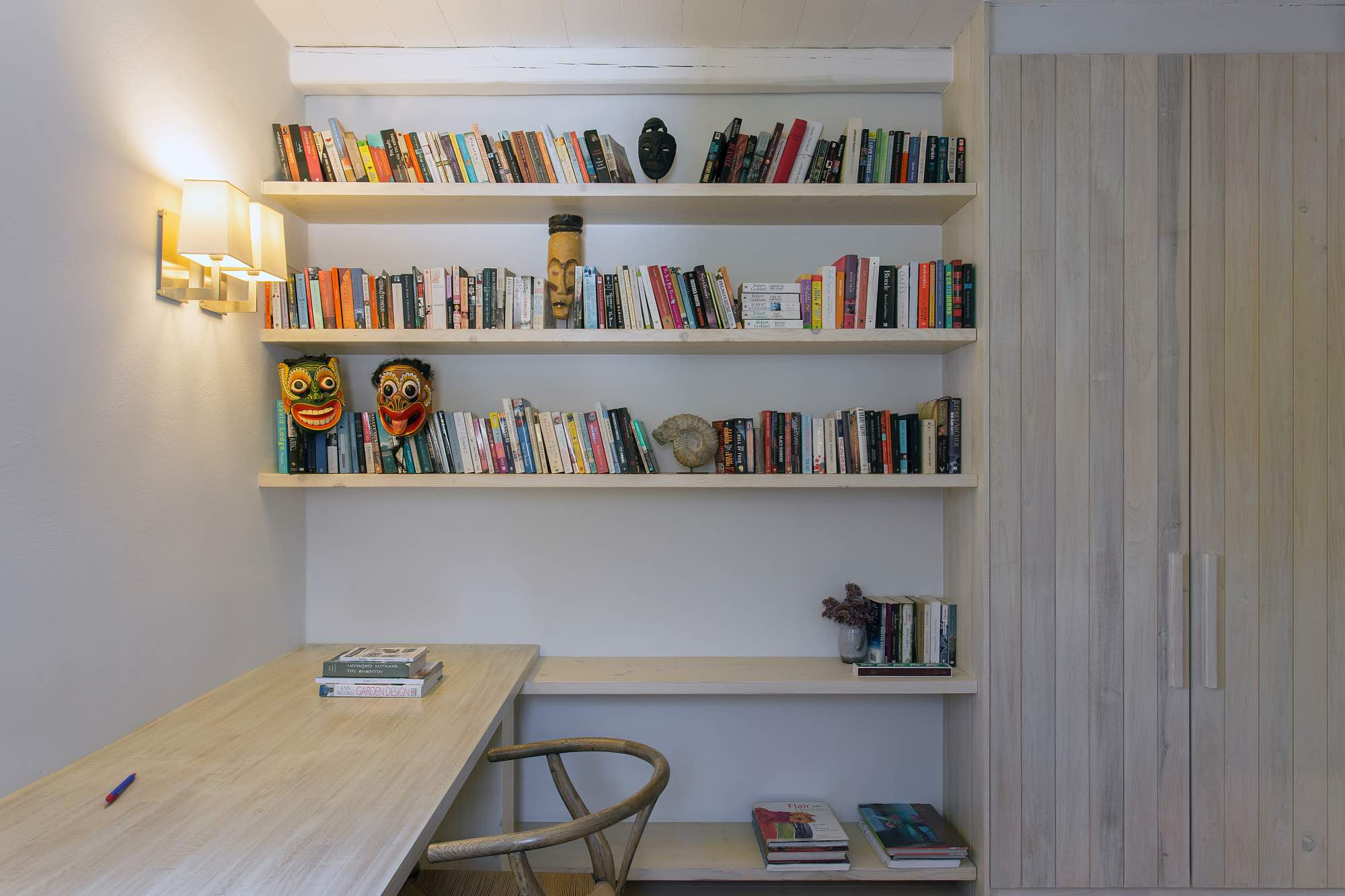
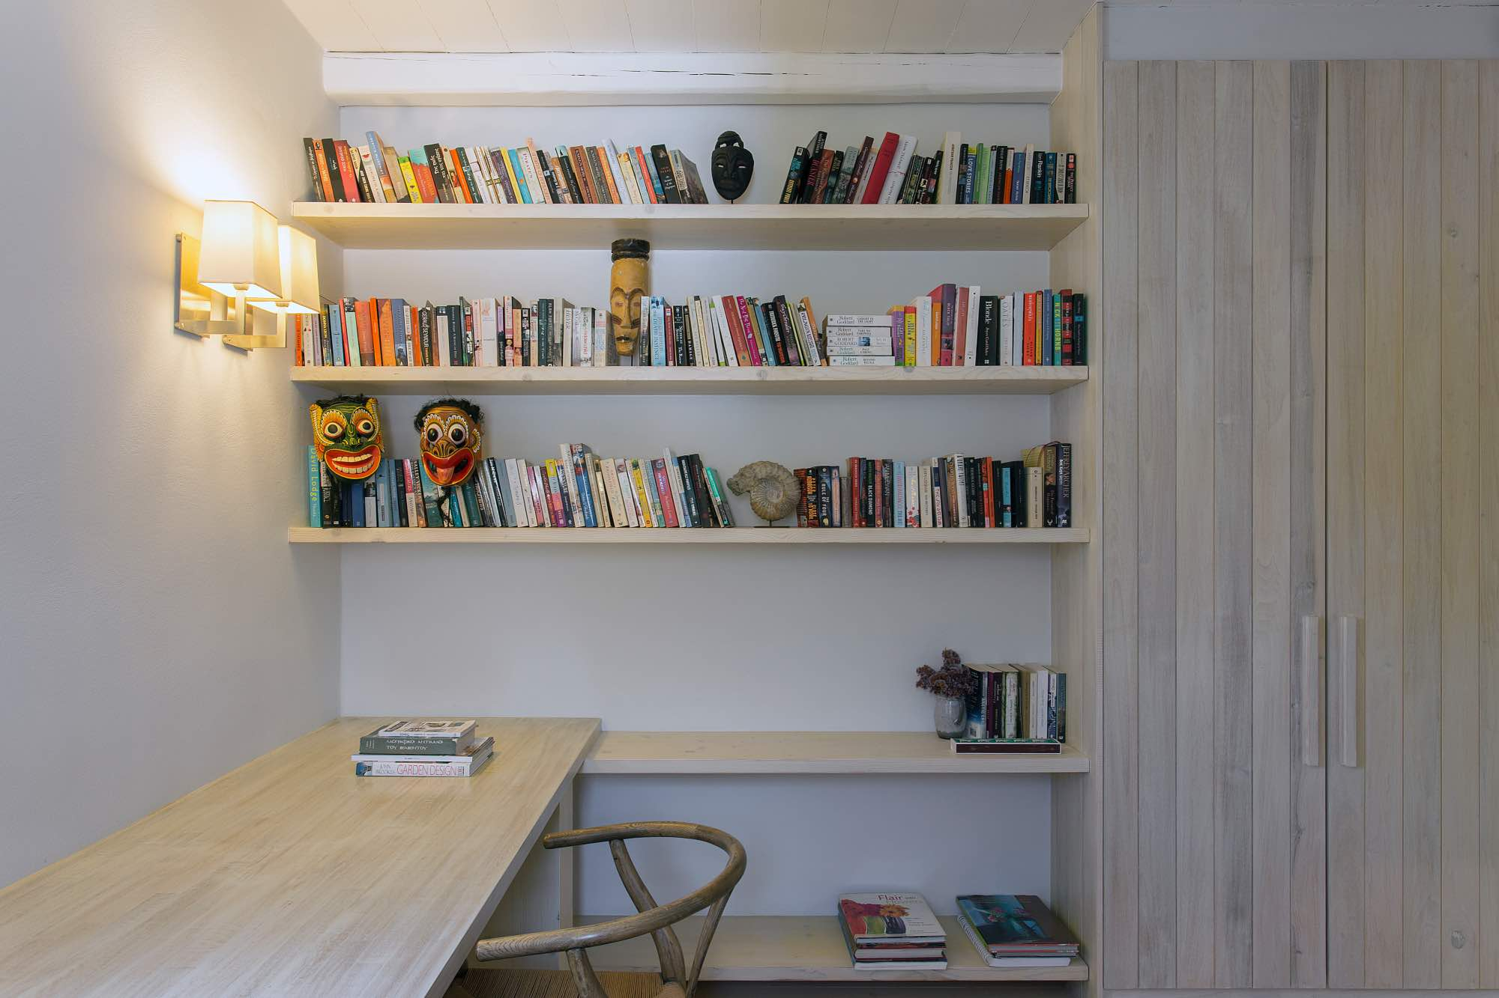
- pen [105,772,137,803]
